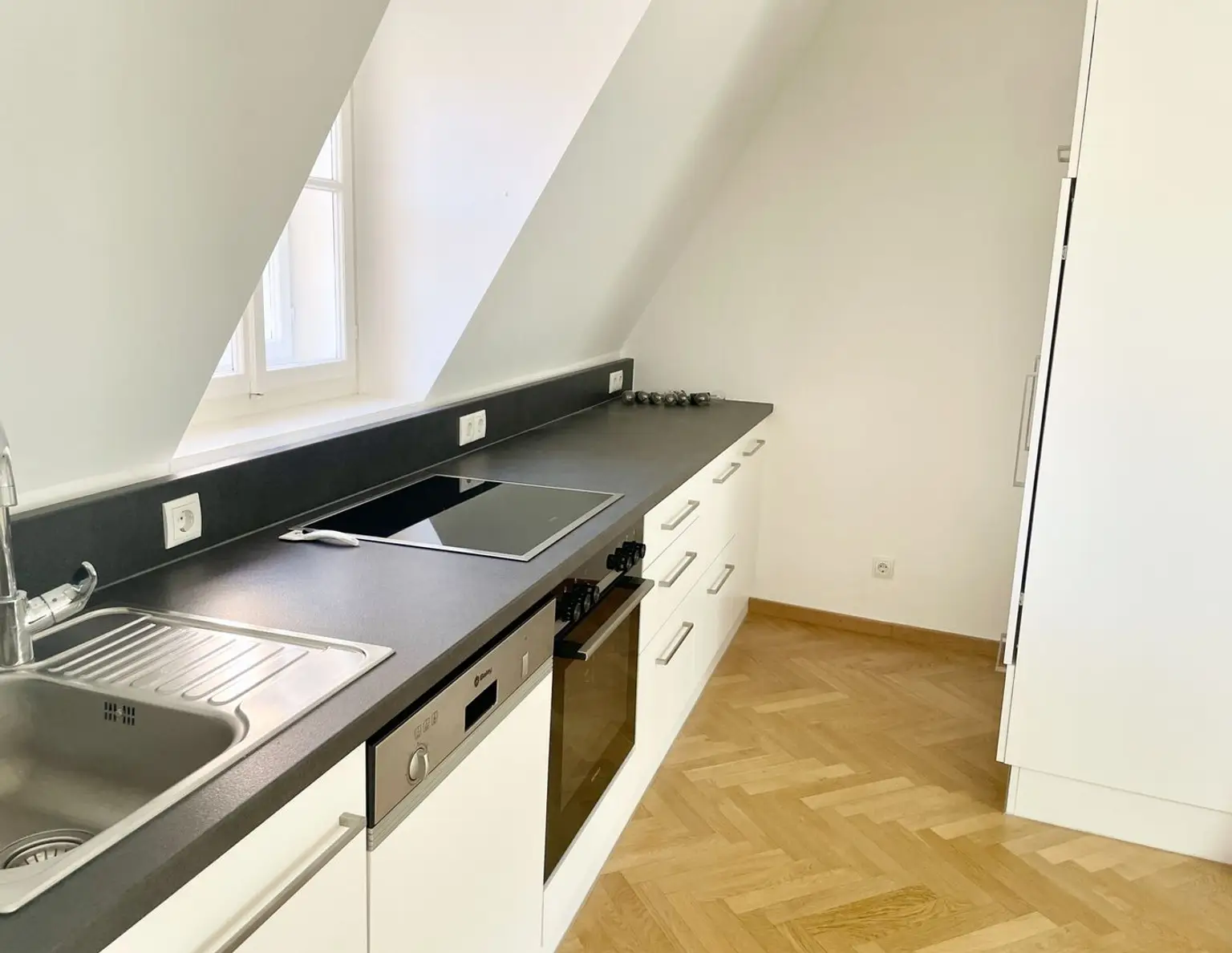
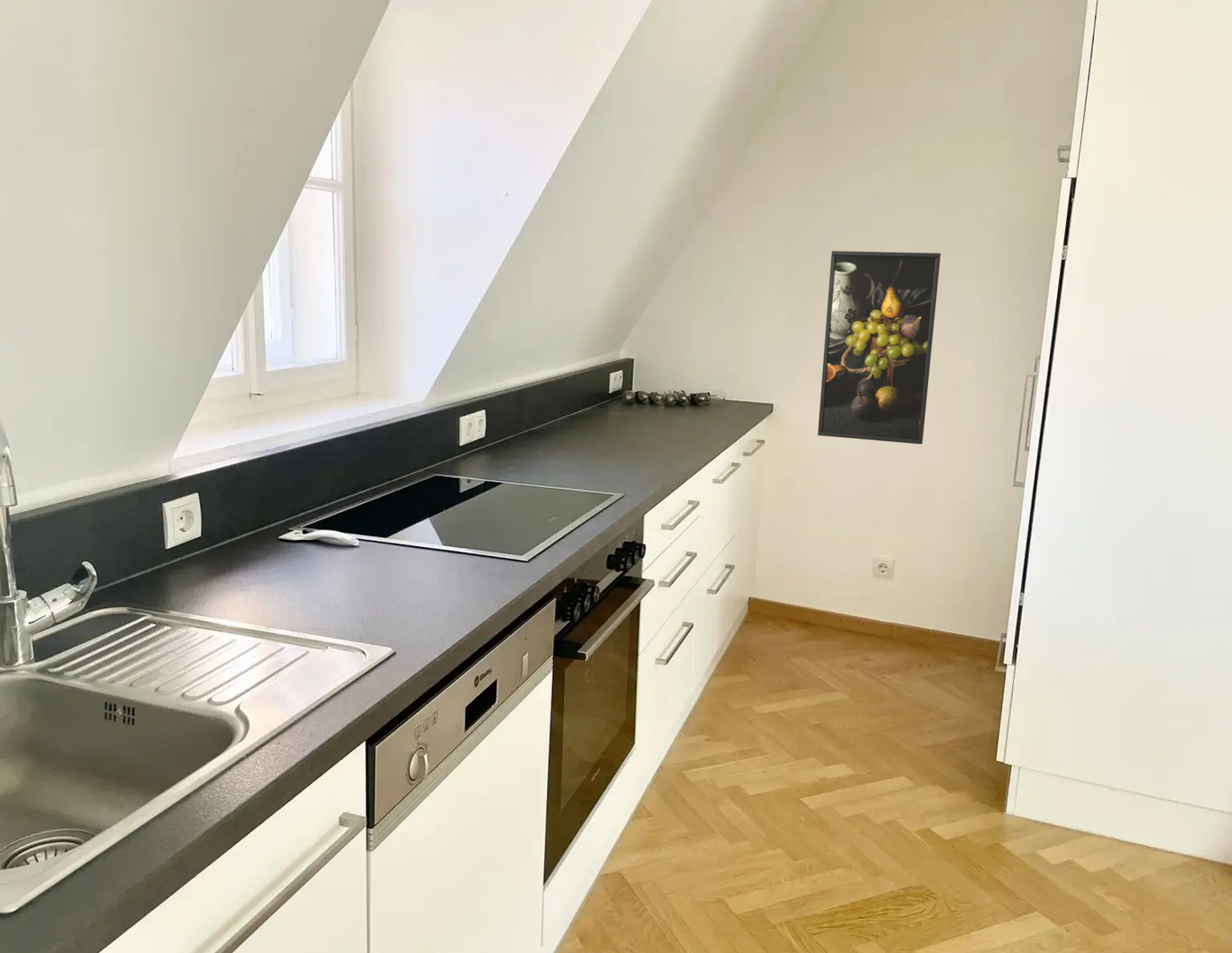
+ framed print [817,250,942,445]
